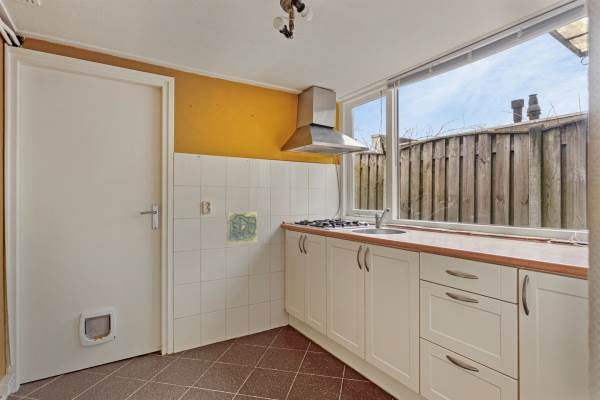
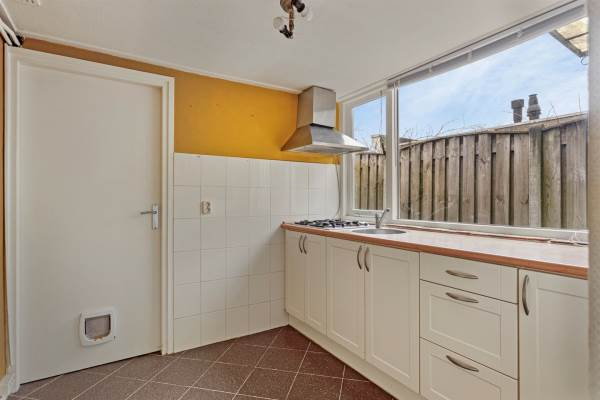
- decorative tile [226,211,258,245]
